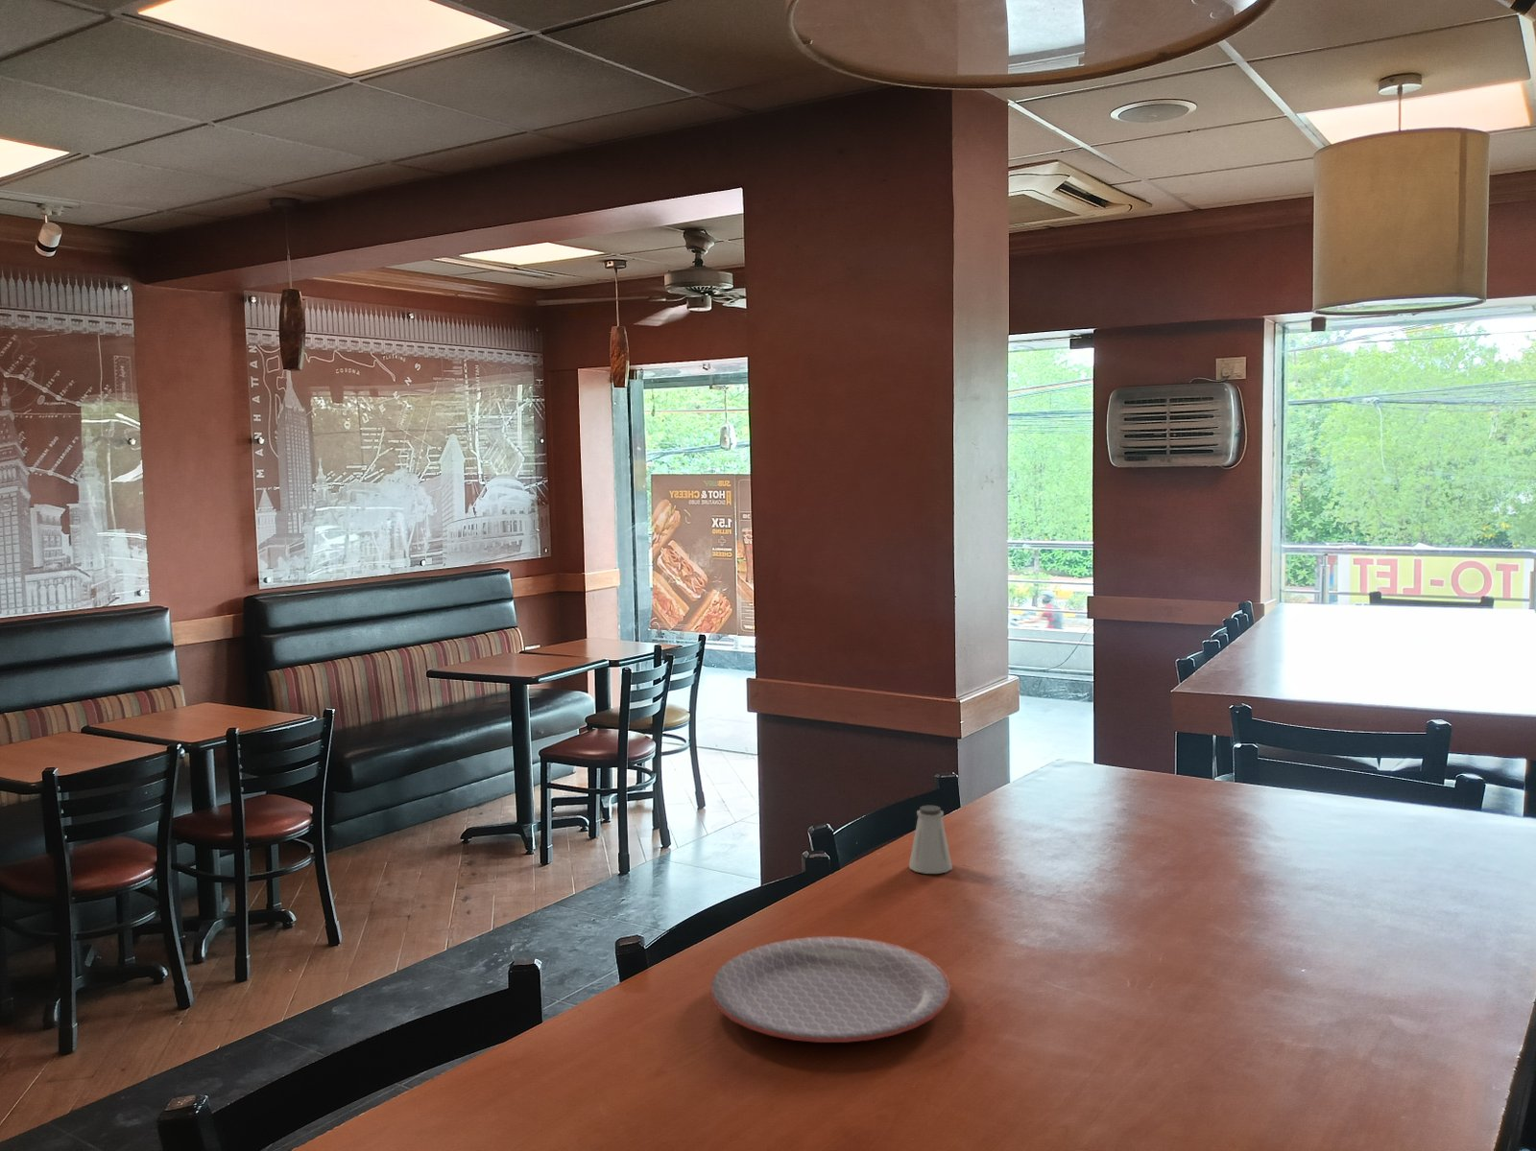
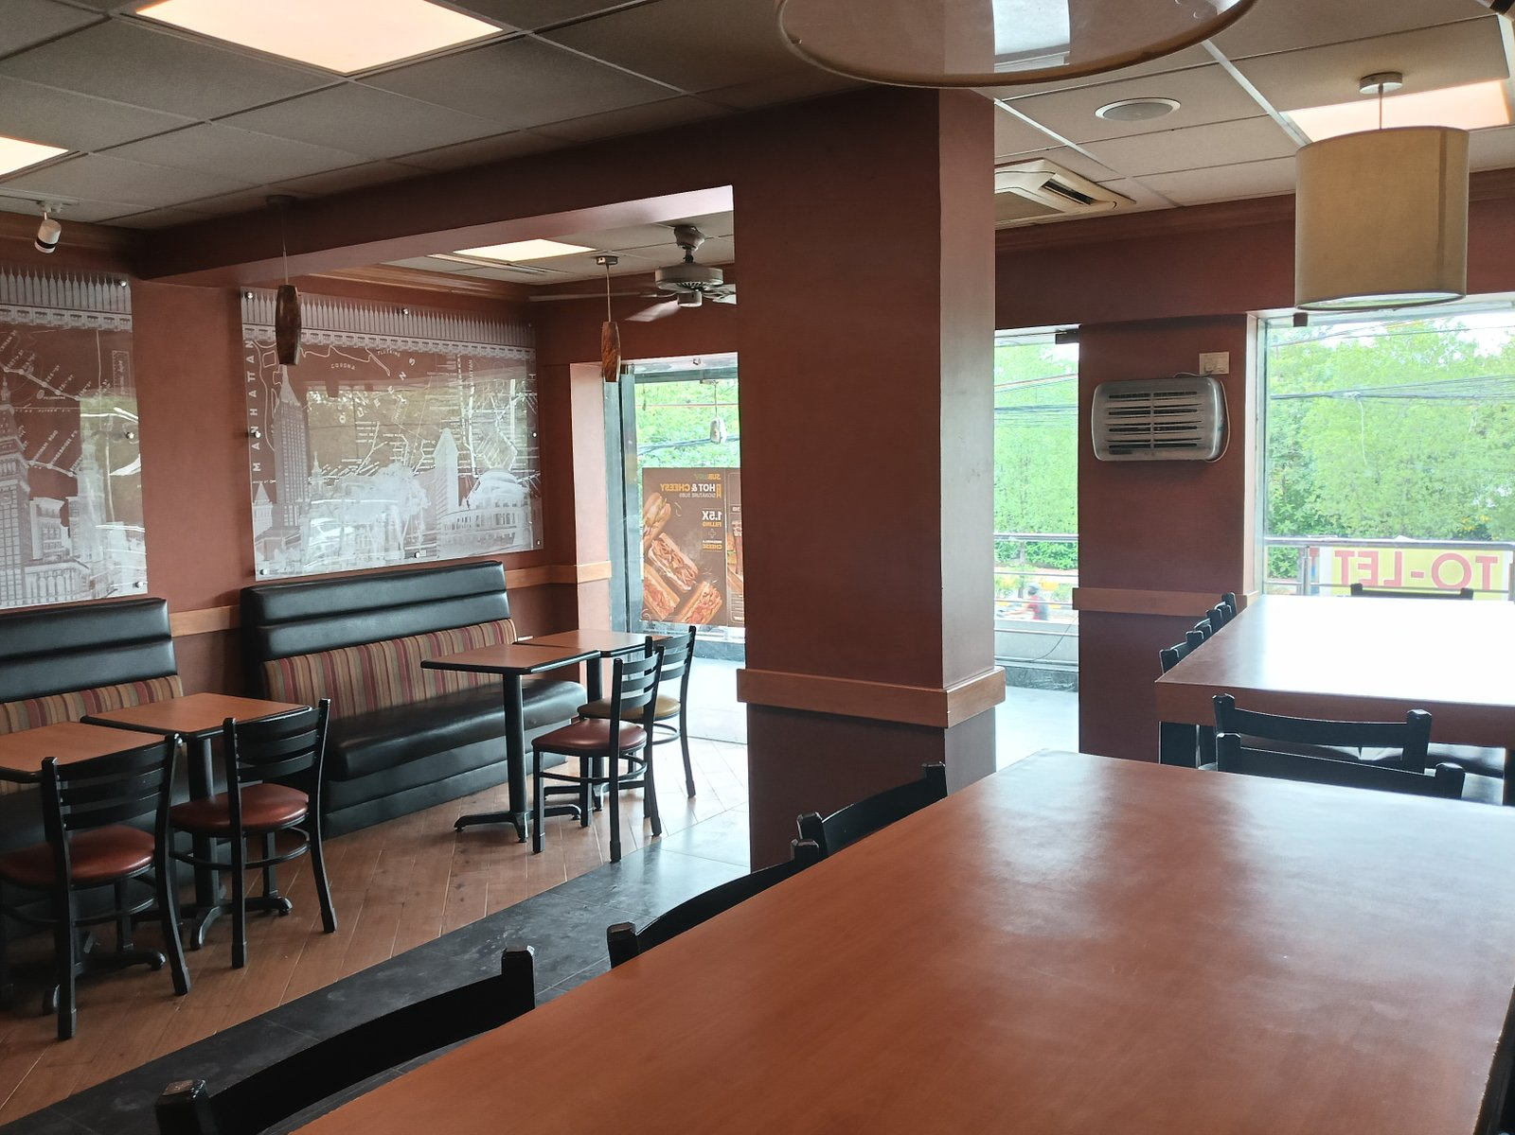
- plate [710,936,952,1043]
- saltshaker [908,805,953,875]
